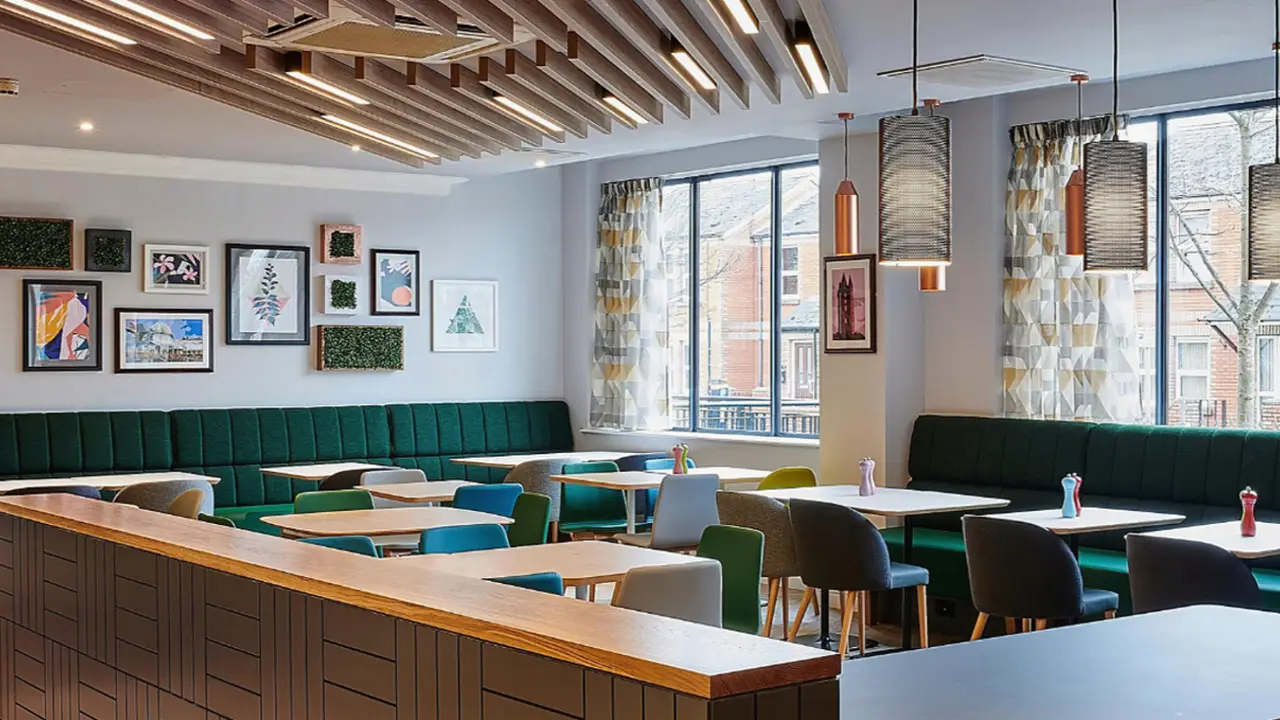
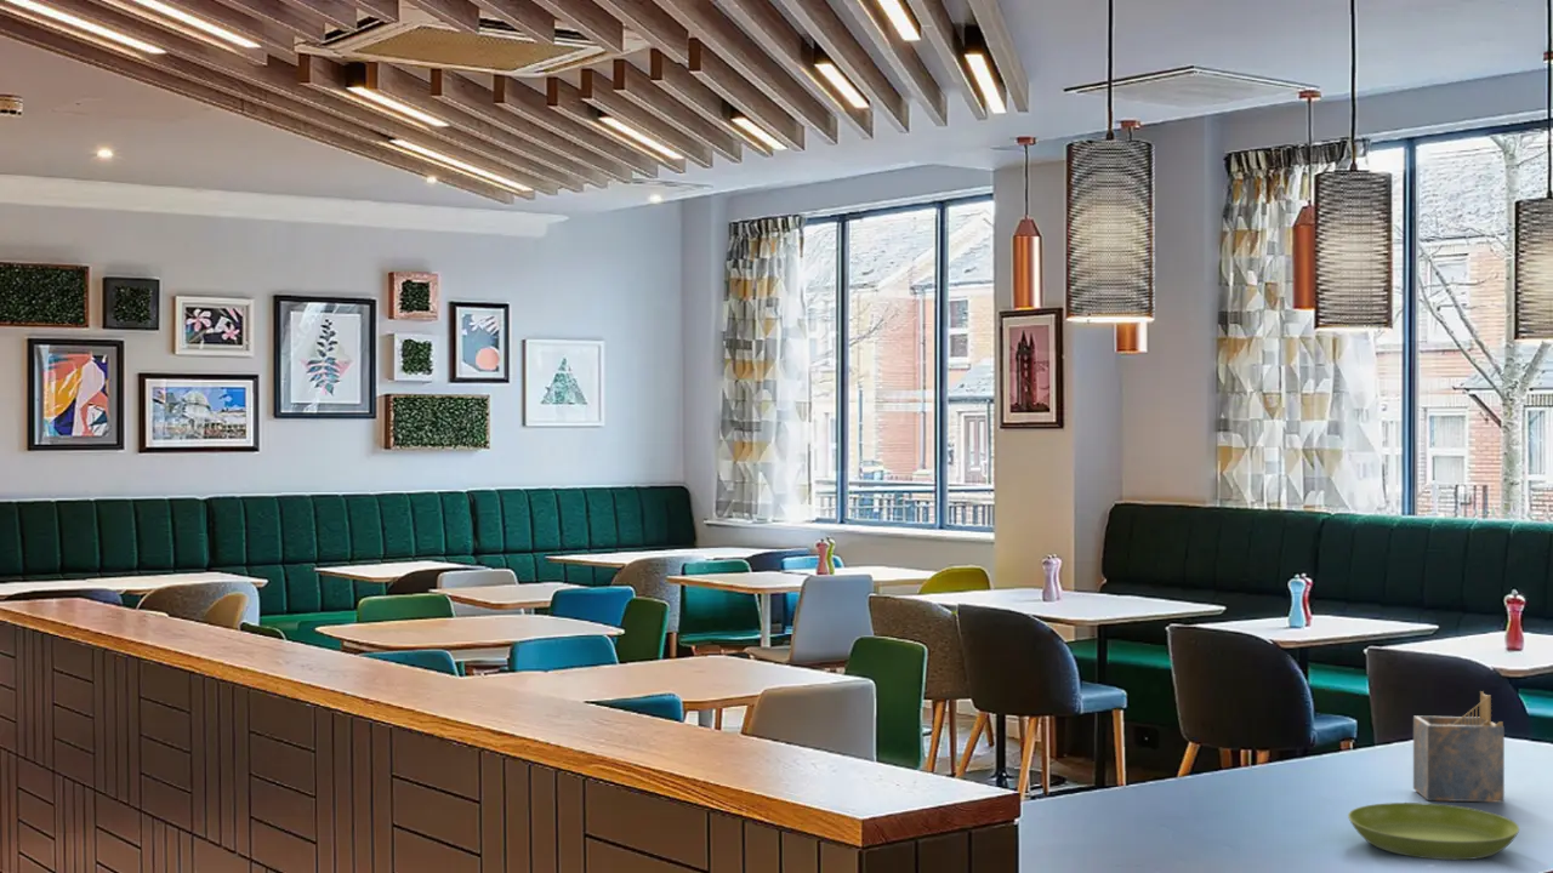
+ napkin holder [1412,690,1506,804]
+ saucer [1347,801,1520,861]
